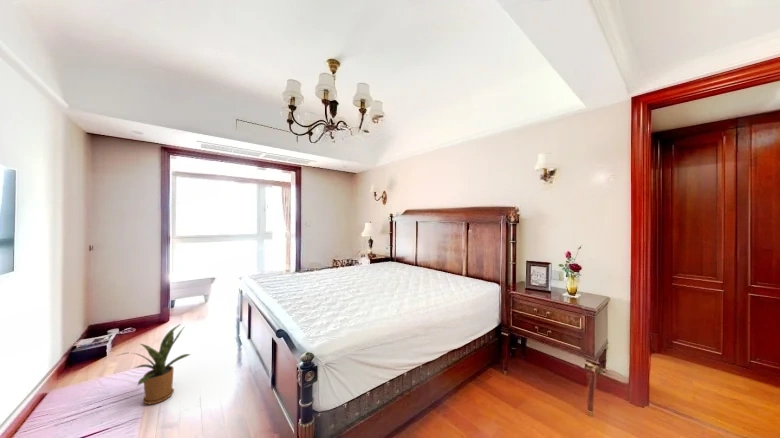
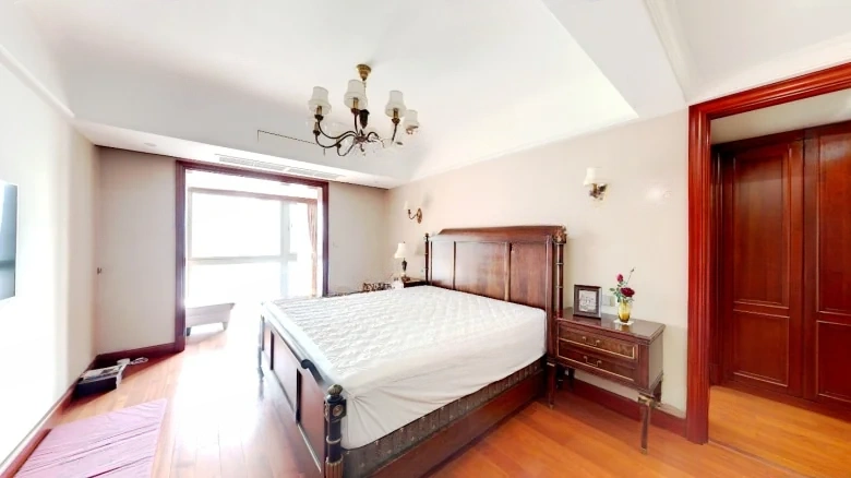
- house plant [116,323,192,405]
